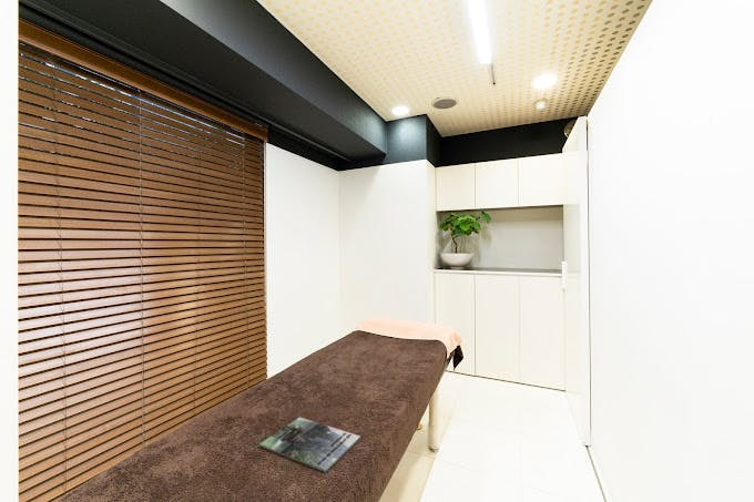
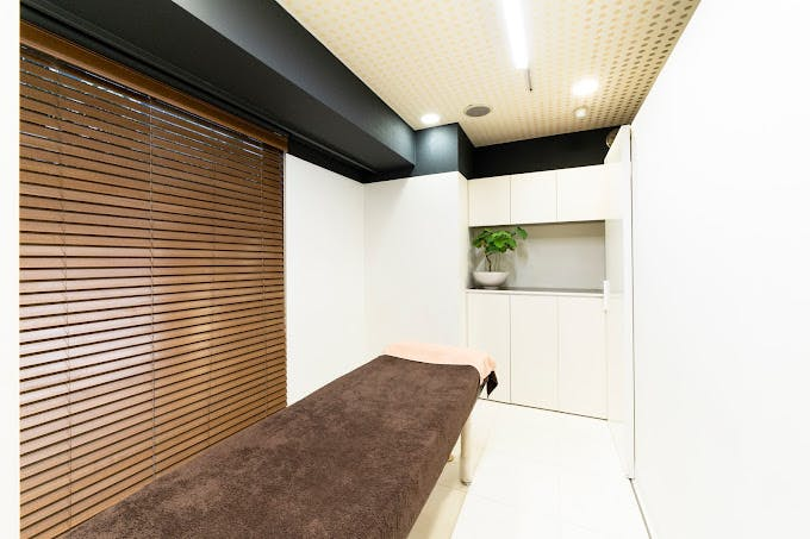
- magazine [258,416,361,473]
